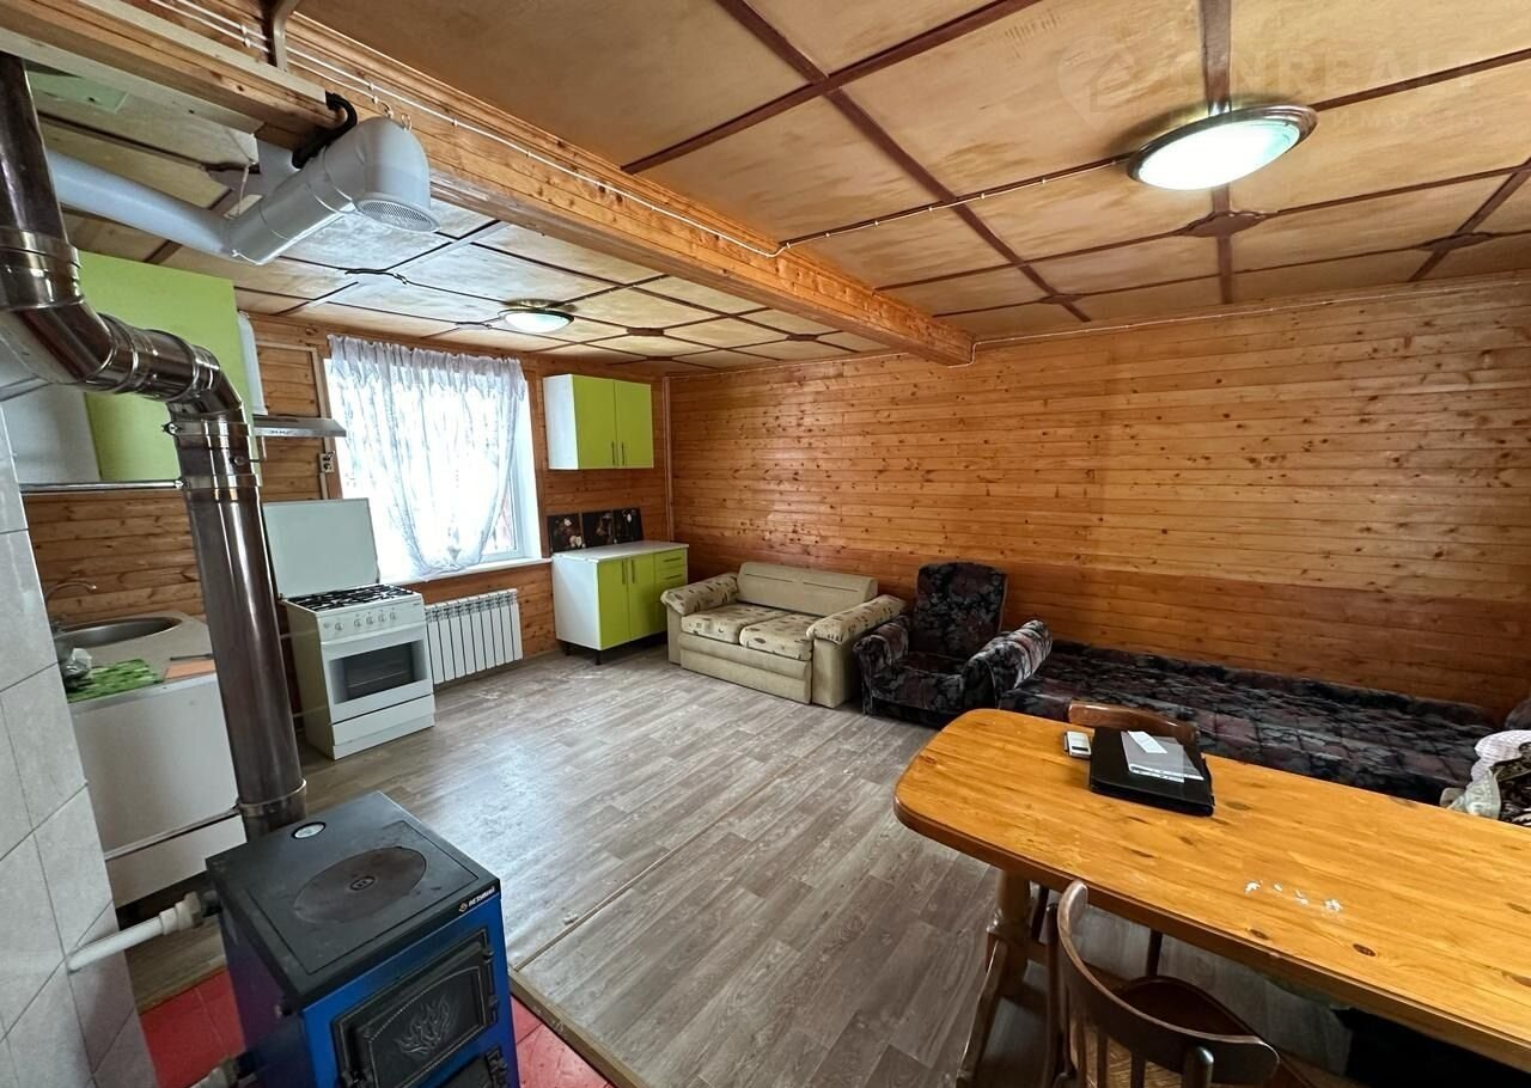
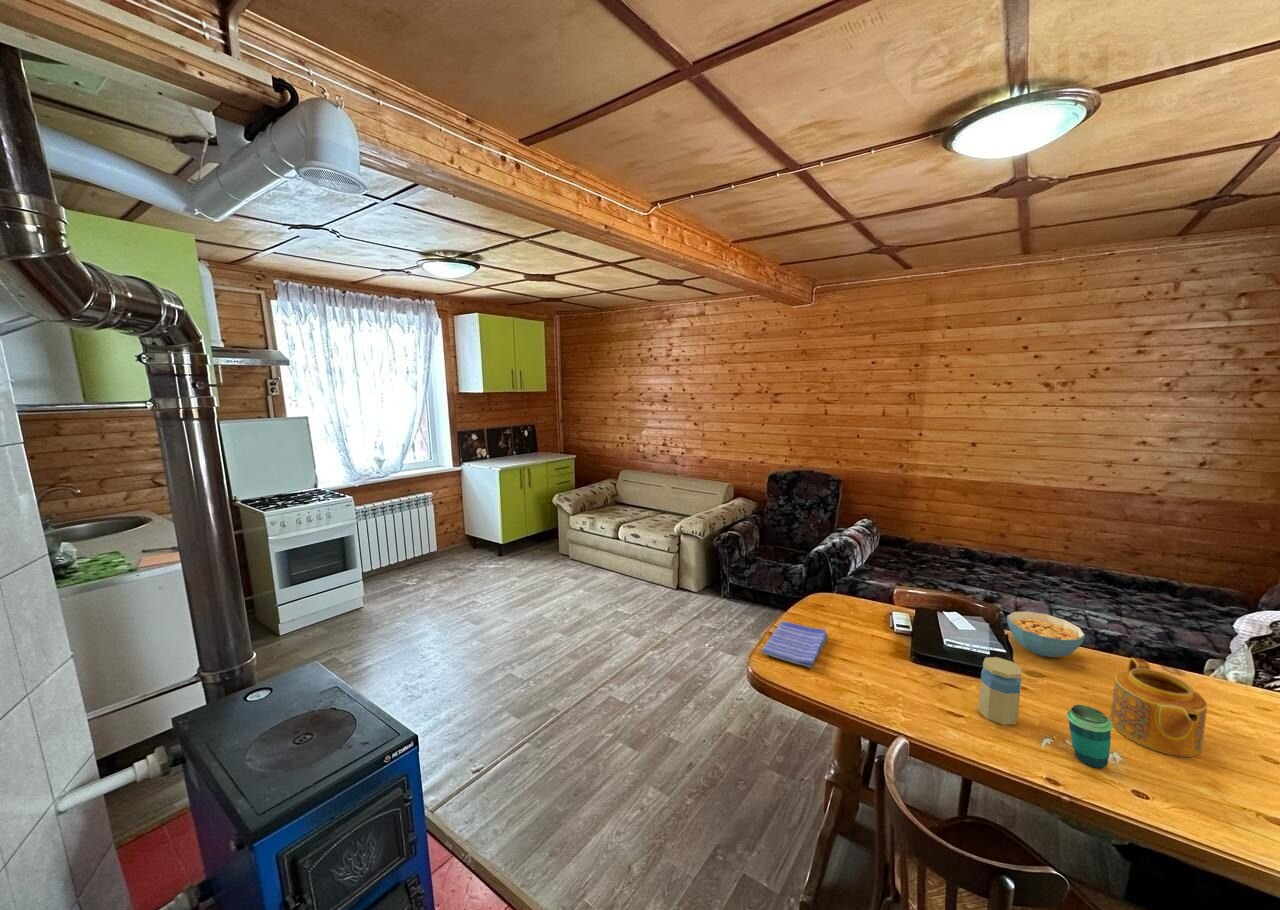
+ teapot [1109,657,1208,758]
+ cup [1066,704,1113,770]
+ cereal bowl [1006,610,1086,658]
+ jar [977,656,1023,726]
+ dish towel [760,620,829,669]
